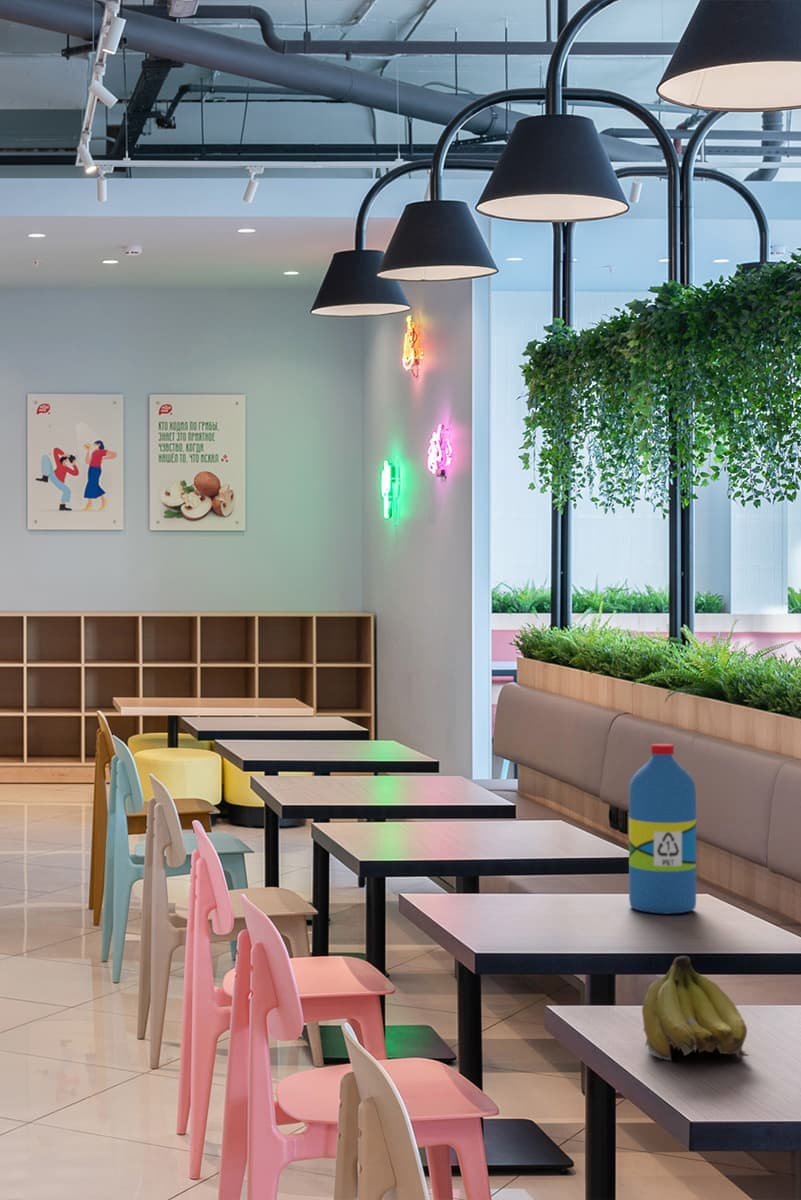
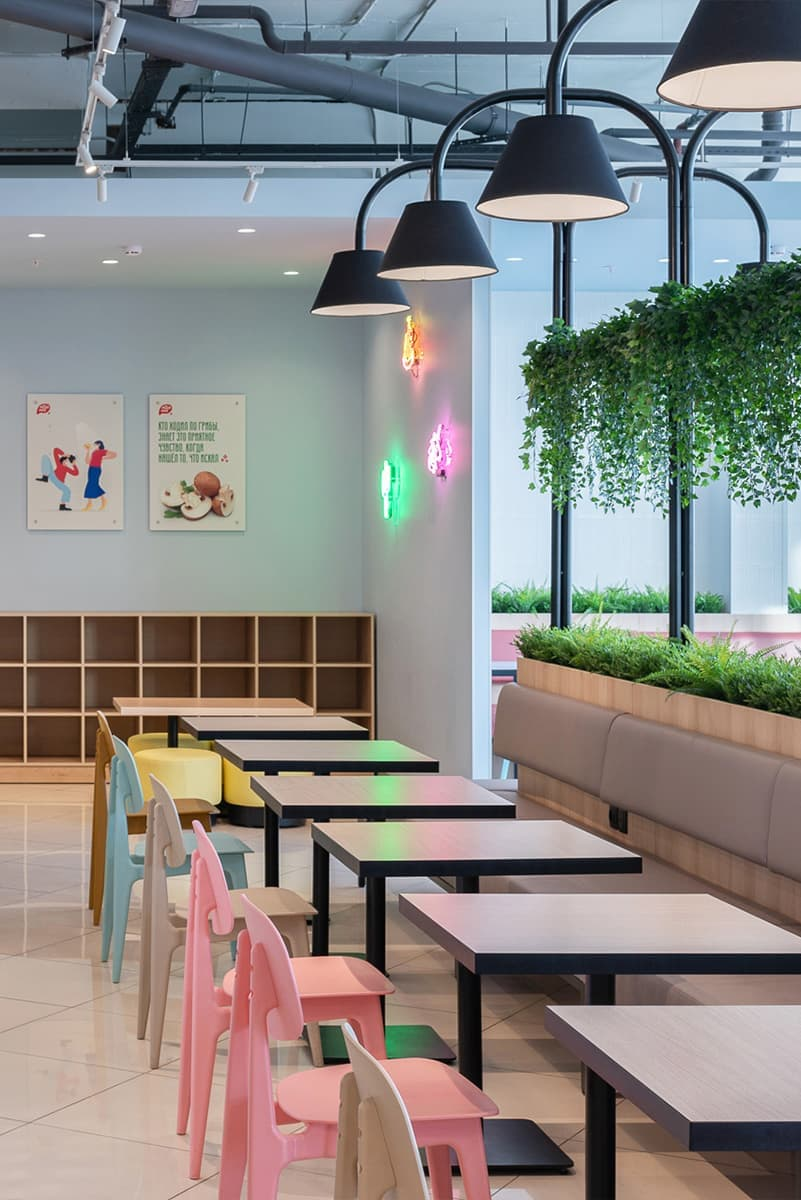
- water bottle [628,743,697,915]
- fruit [641,955,750,1062]
